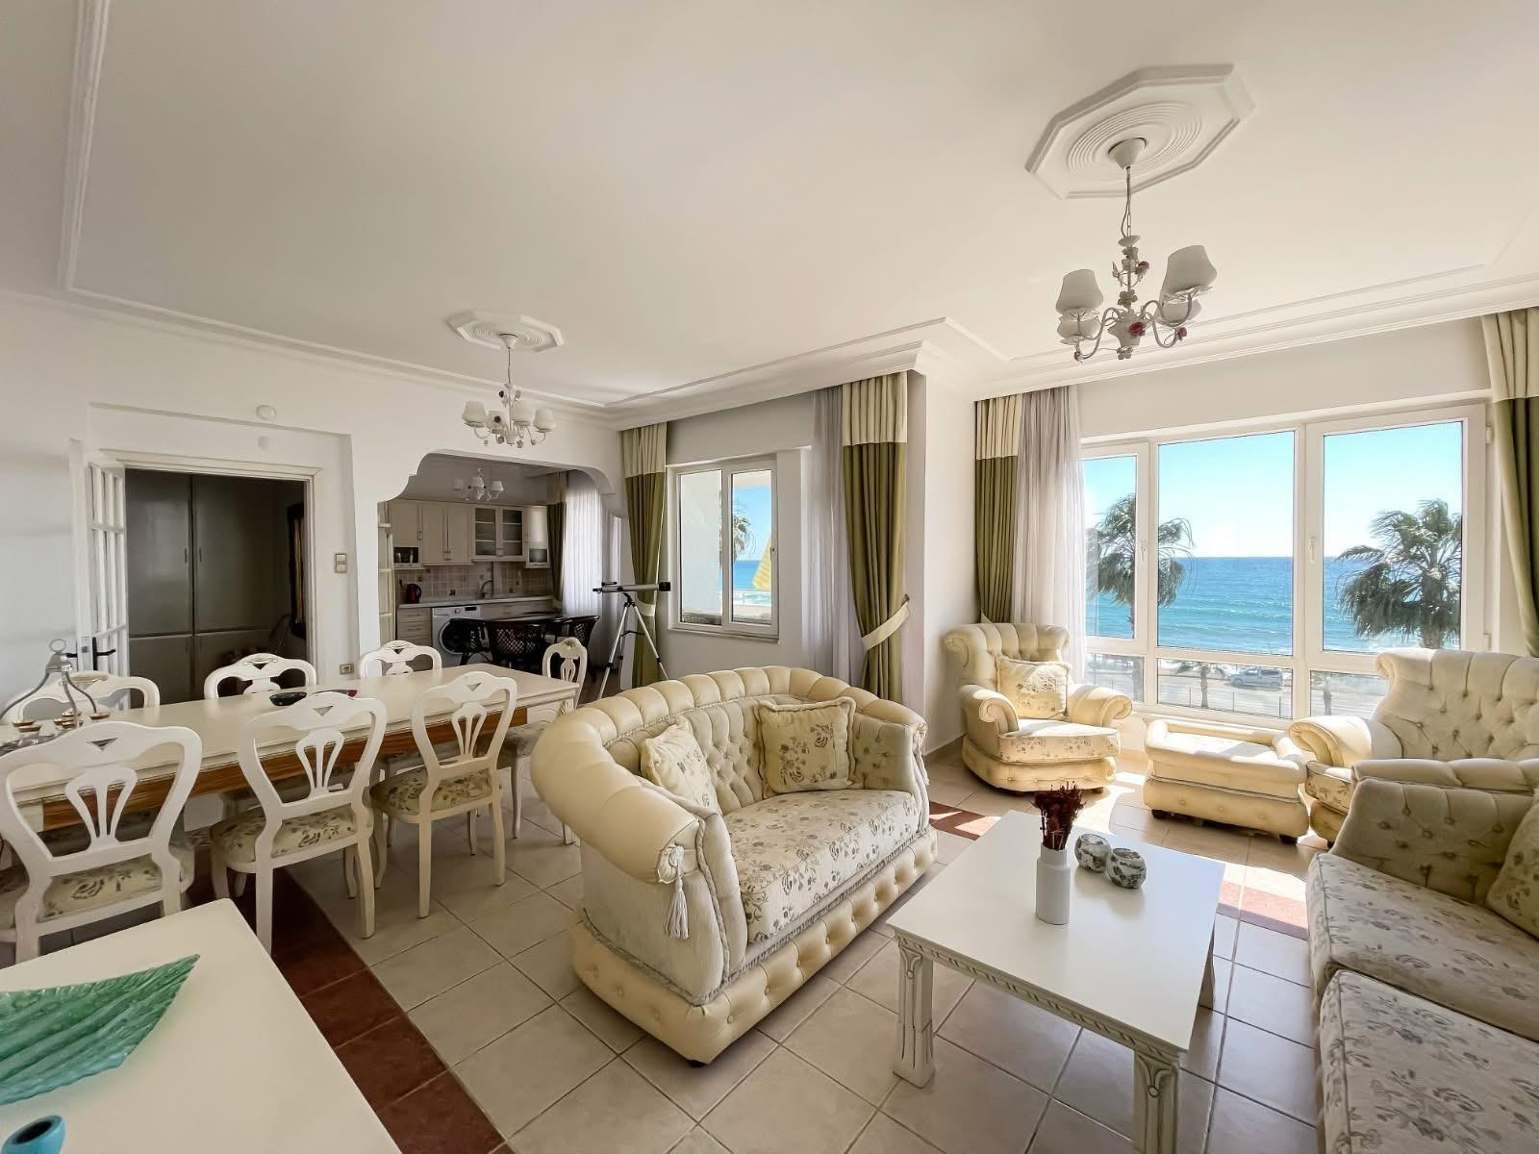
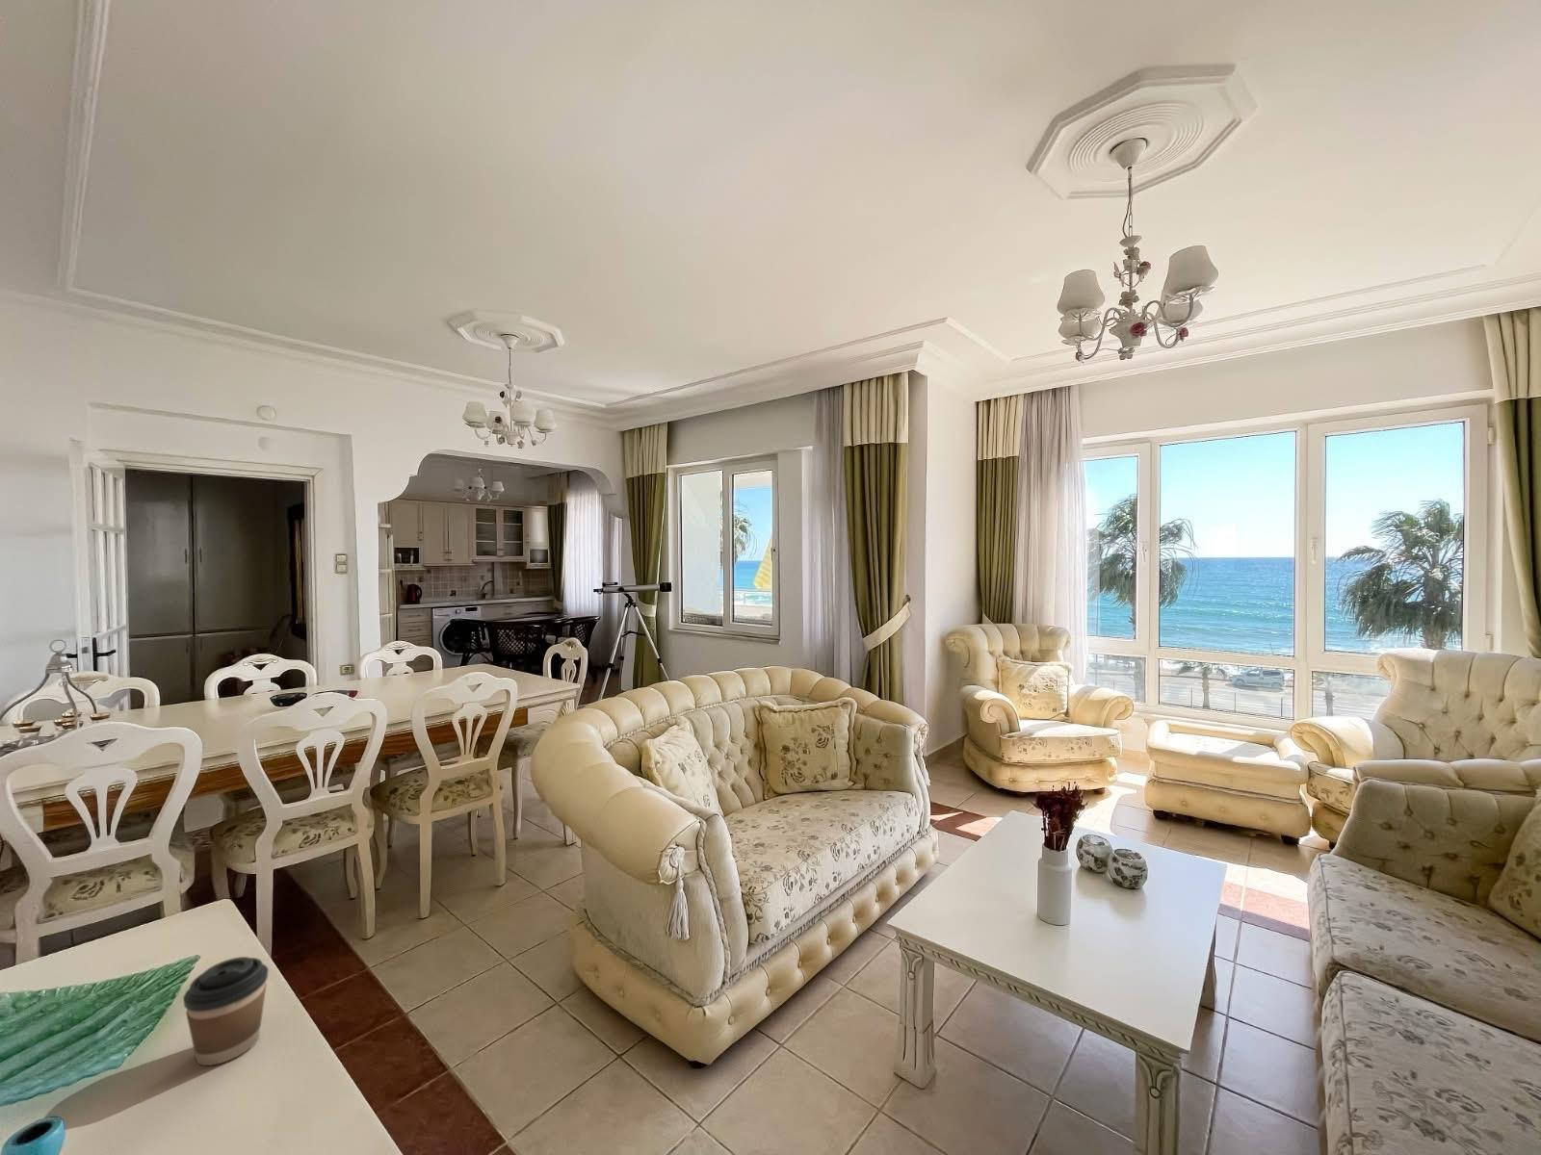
+ coffee cup [182,956,269,1066]
